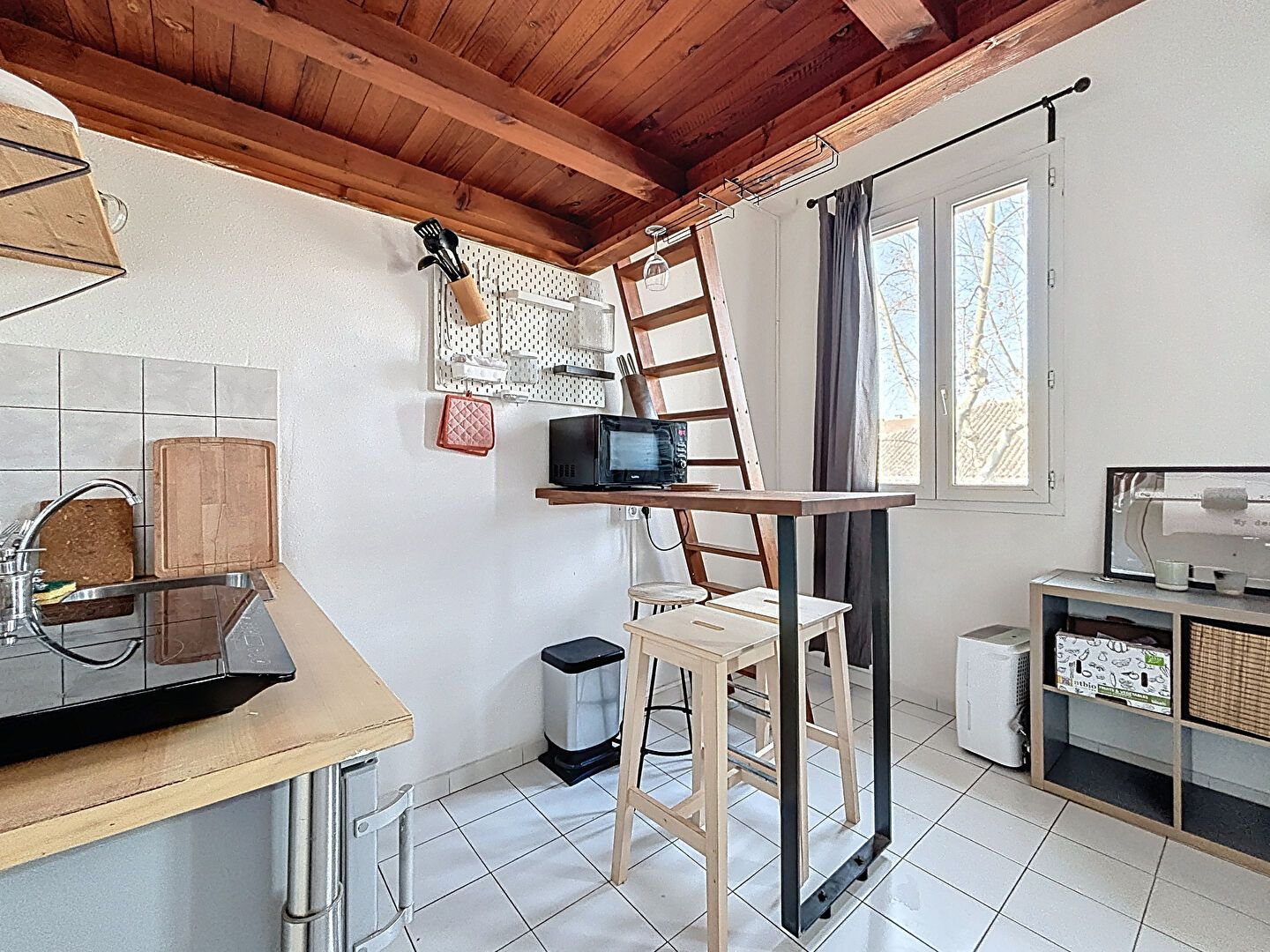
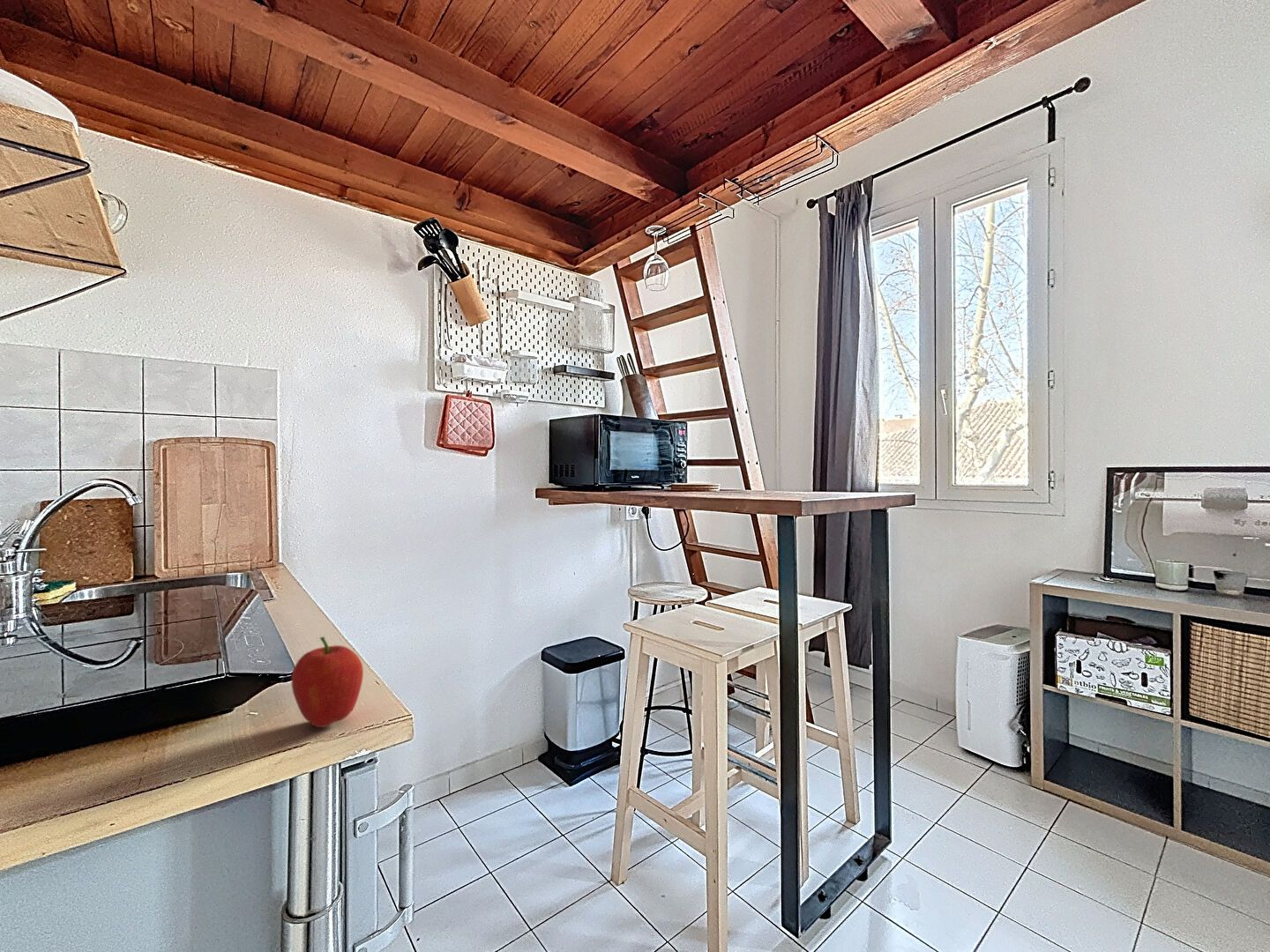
+ fruit [291,636,364,728]
